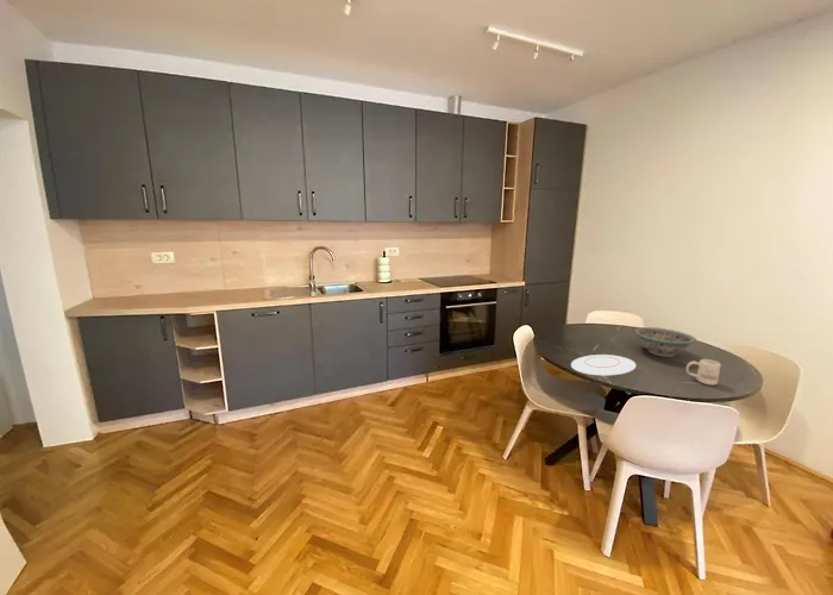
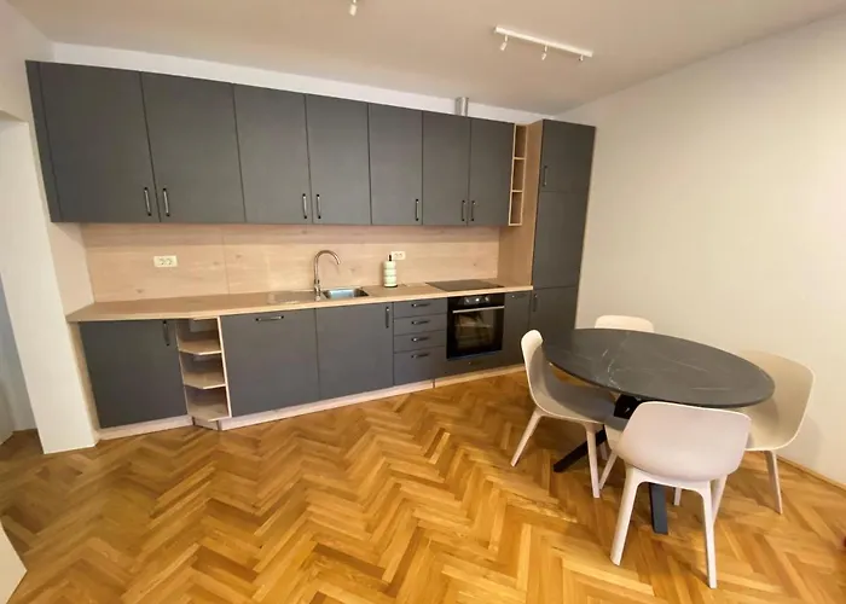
- mug [685,358,722,387]
- decorative bowl [633,326,697,358]
- plate [570,353,637,376]
